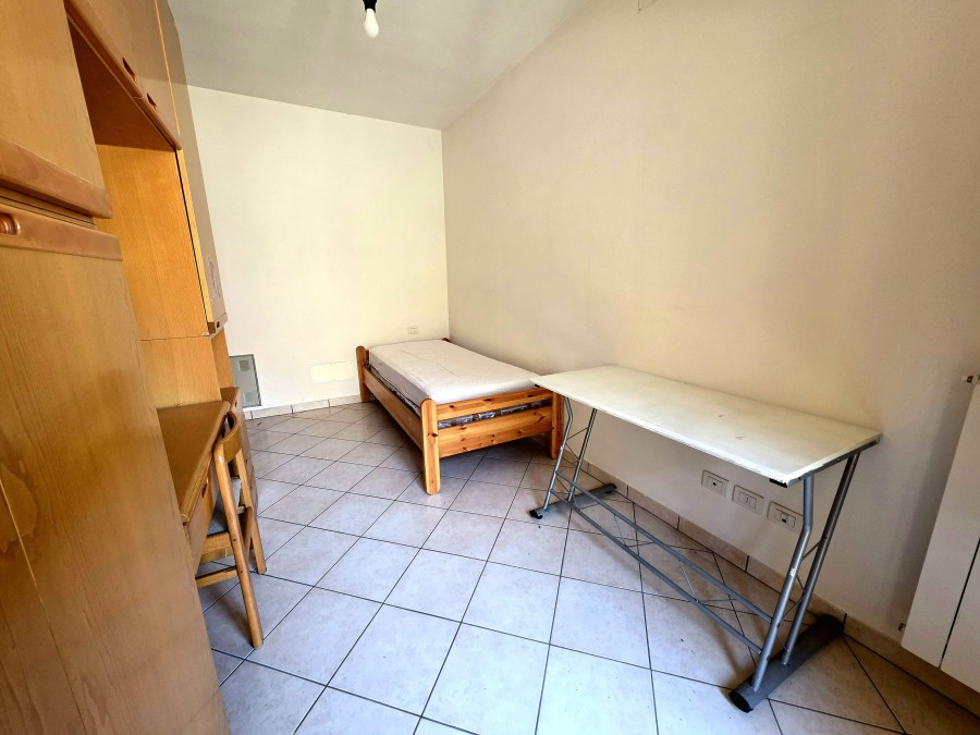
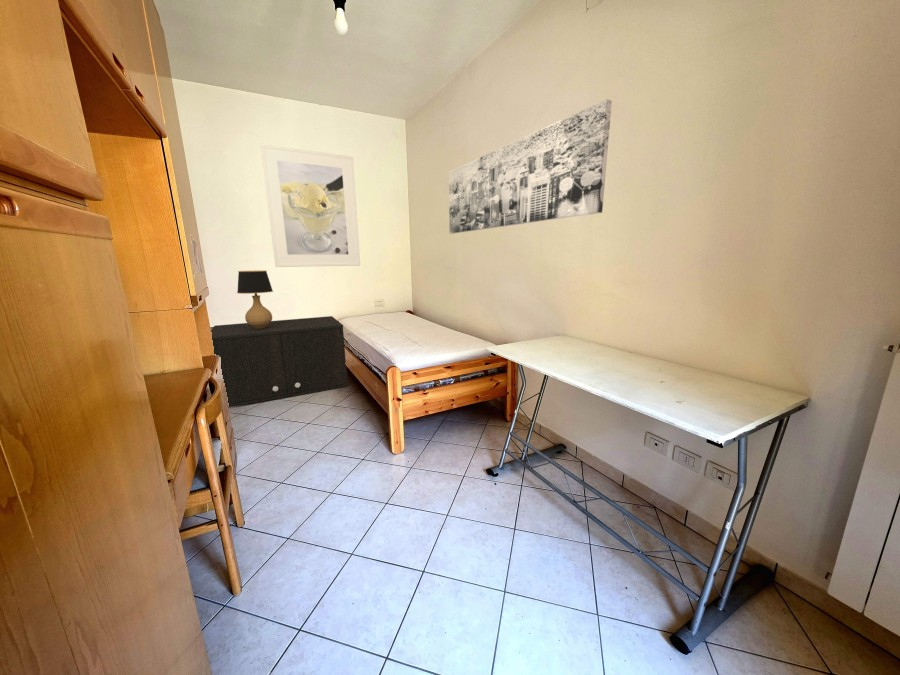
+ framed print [260,143,361,268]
+ wall art [448,98,613,235]
+ storage cabinet [210,315,349,408]
+ table lamp [236,270,277,329]
